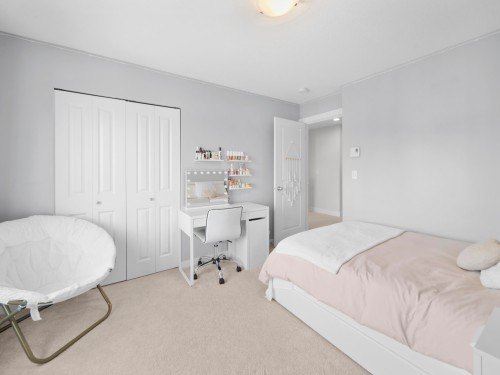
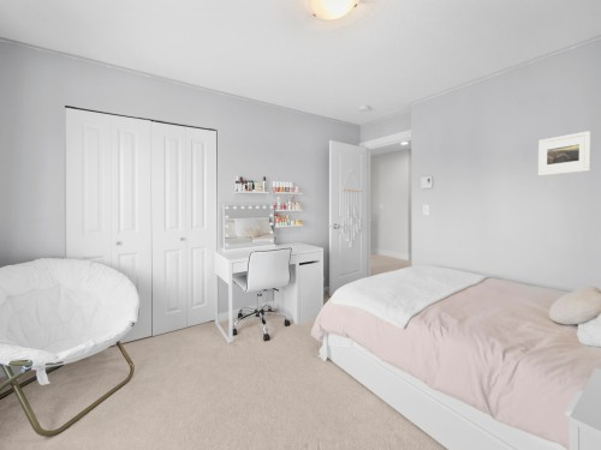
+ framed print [537,131,591,178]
